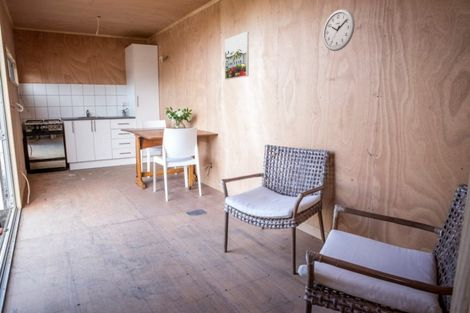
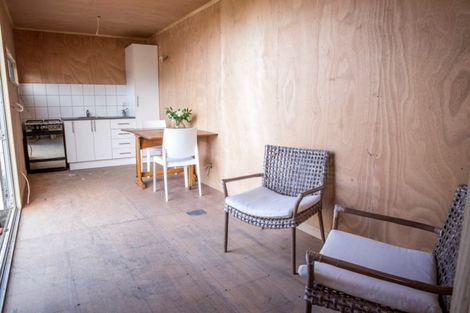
- wall clock [322,8,356,52]
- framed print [224,31,250,81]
